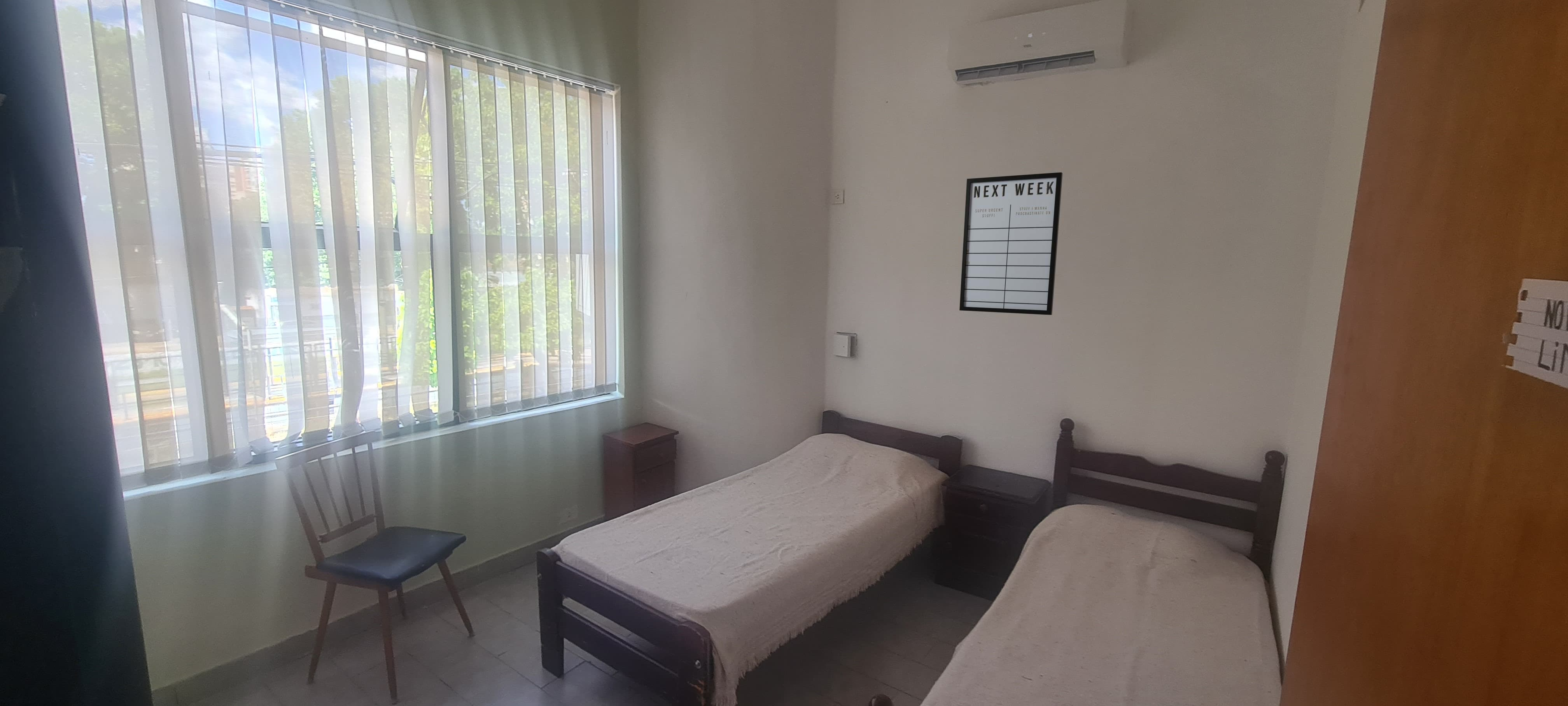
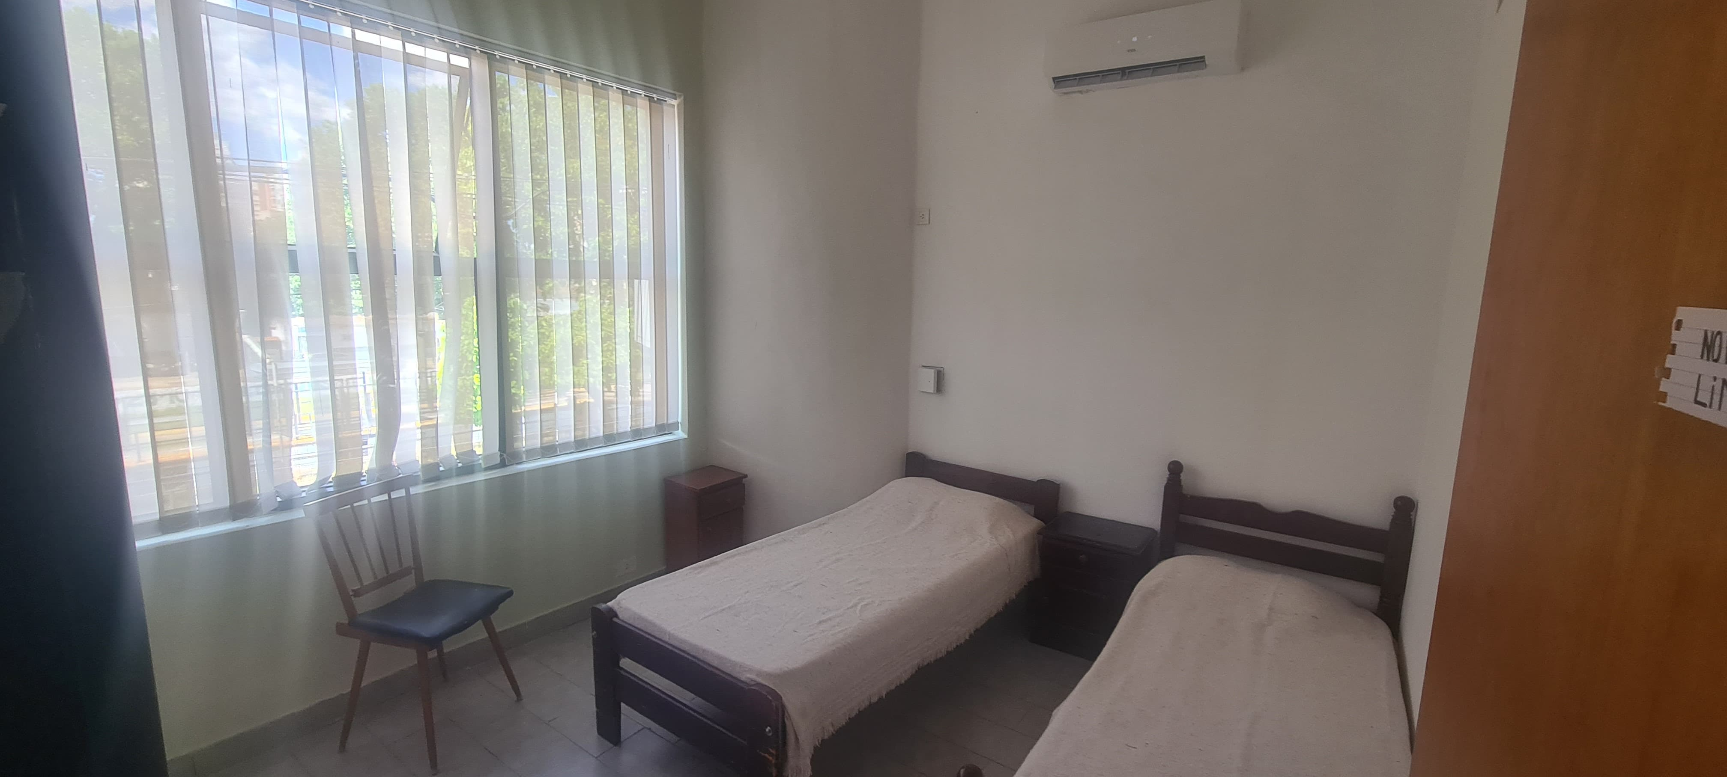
- writing board [959,172,1063,315]
